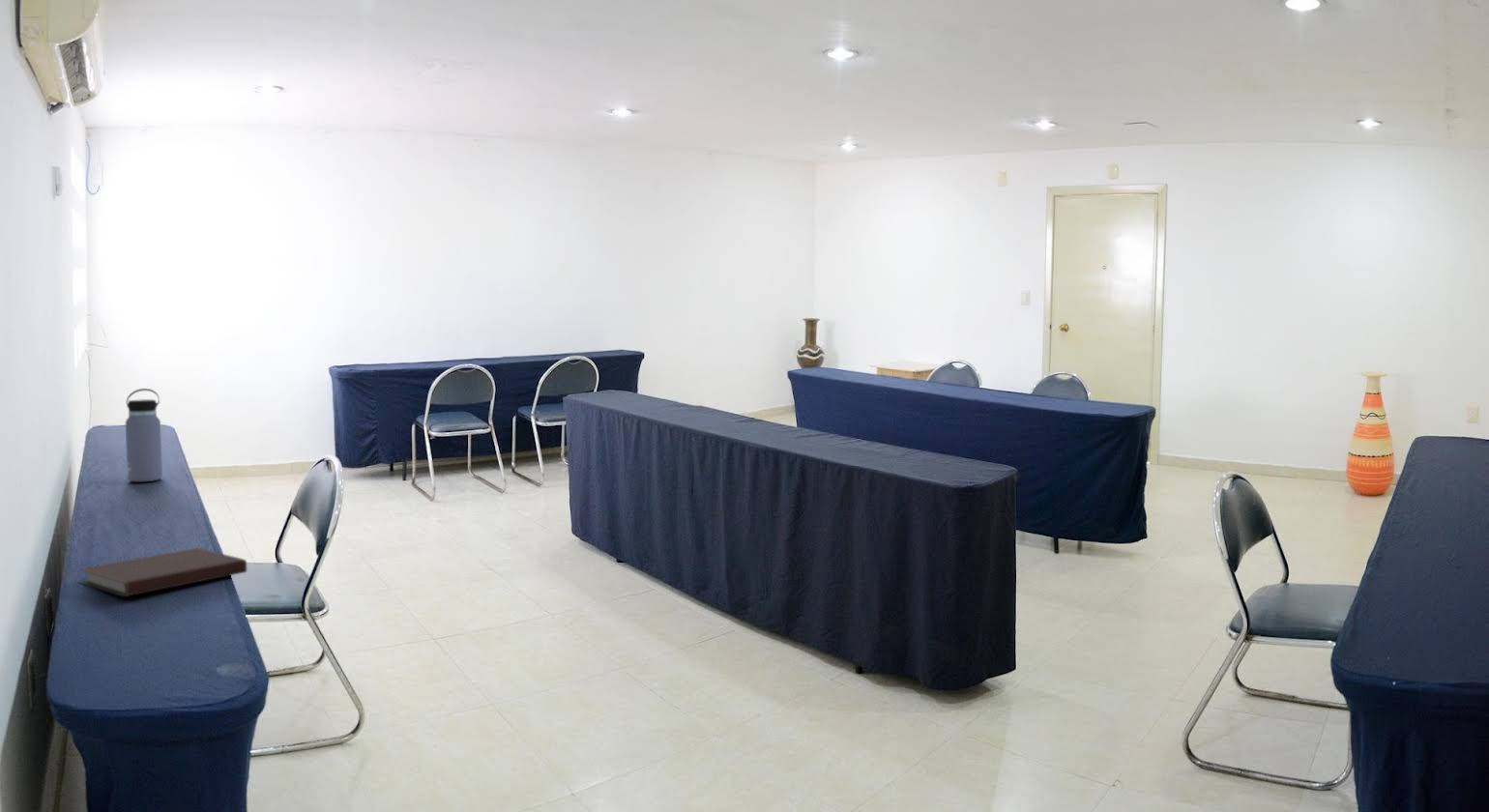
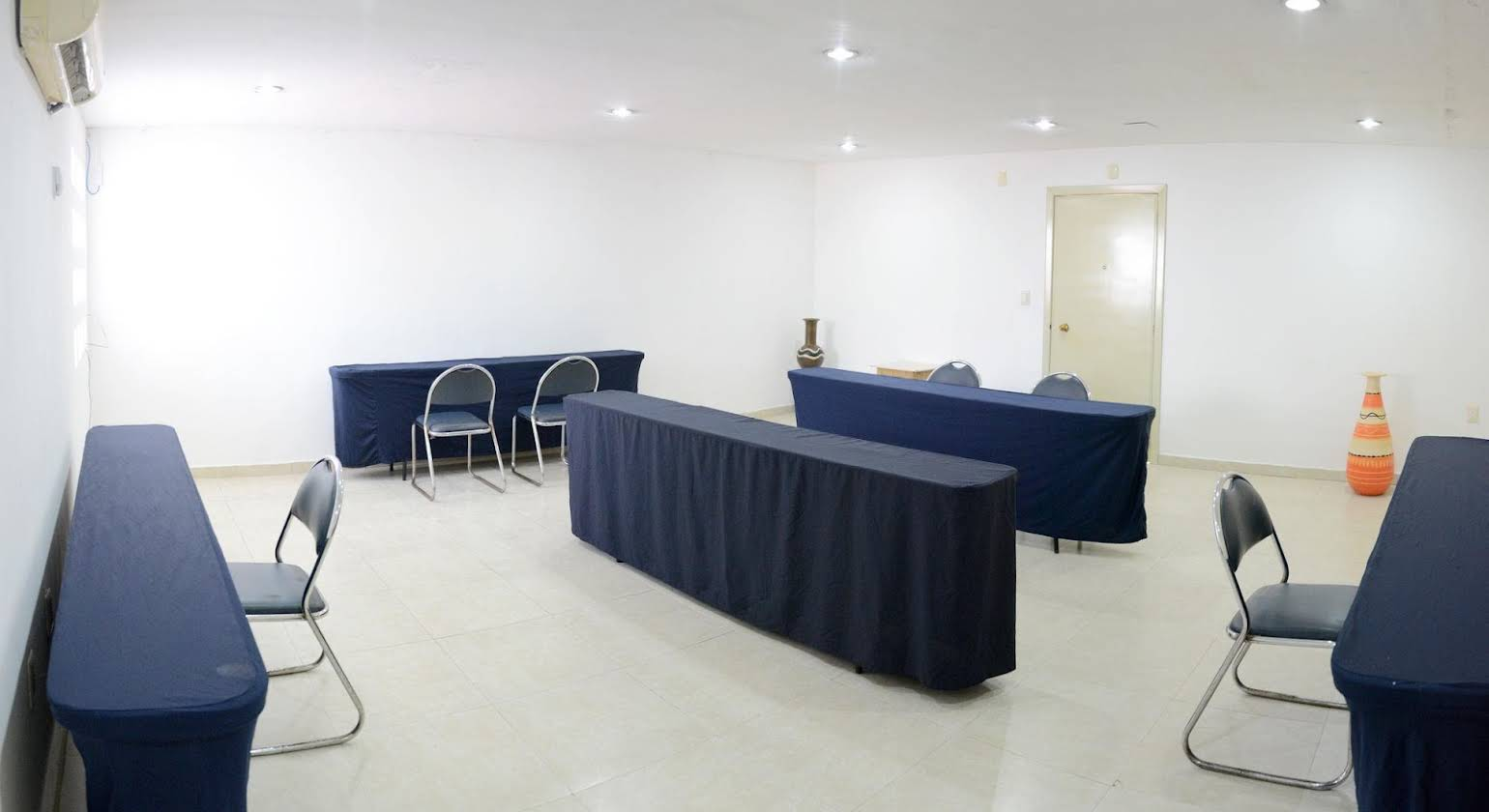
- notebook [77,547,248,597]
- water bottle [125,388,163,482]
